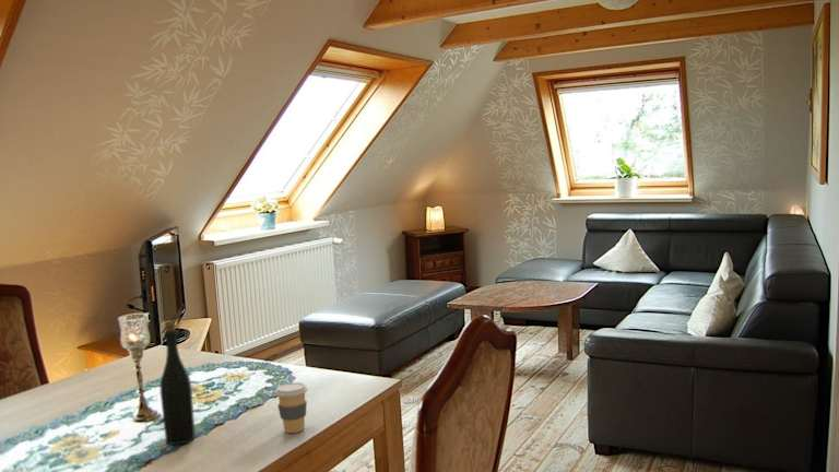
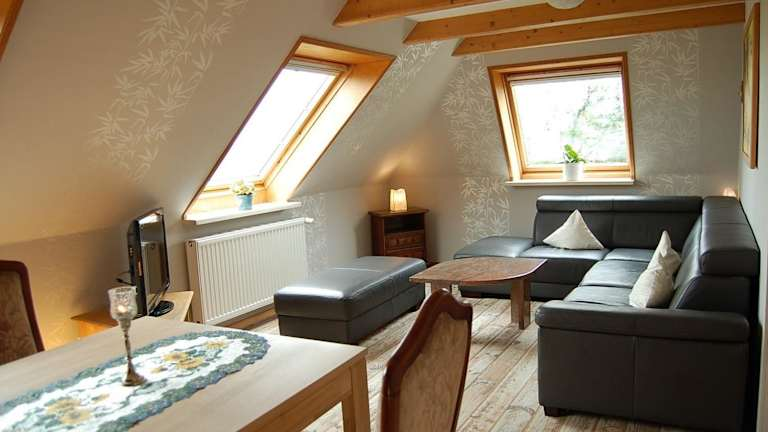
- bottle [159,319,197,446]
- coffee cup [273,381,309,434]
